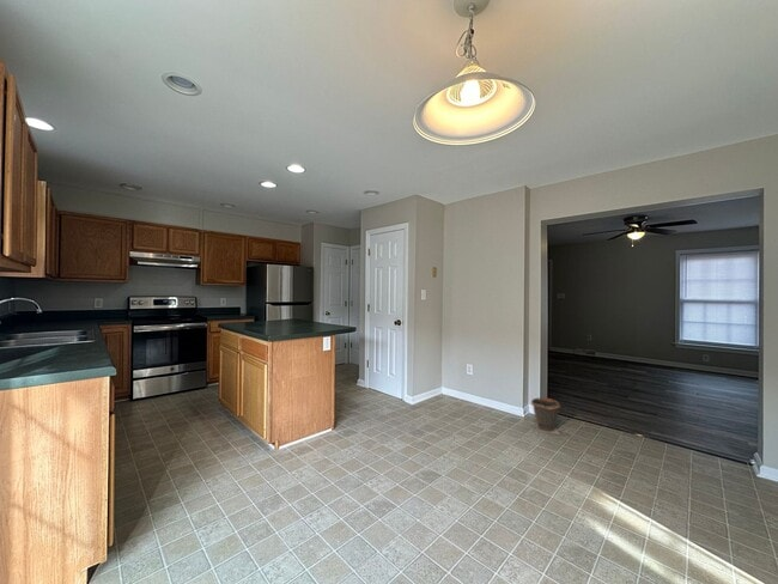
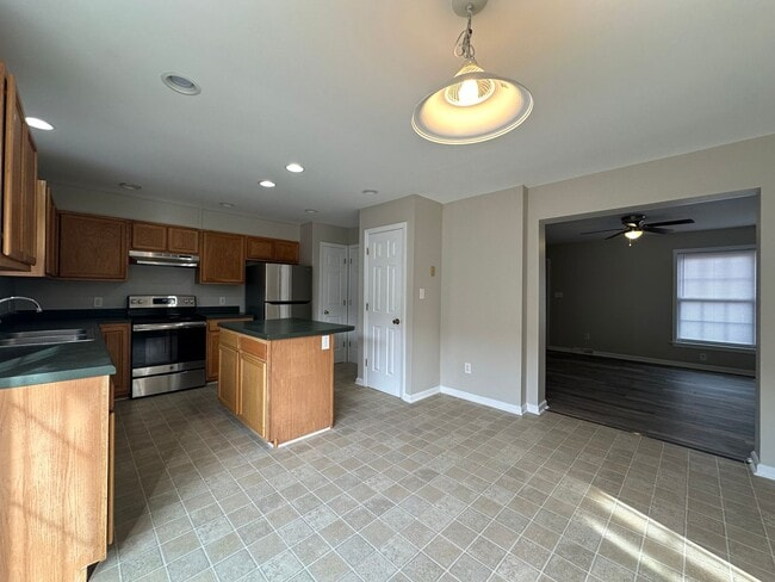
- bucket [530,397,561,436]
